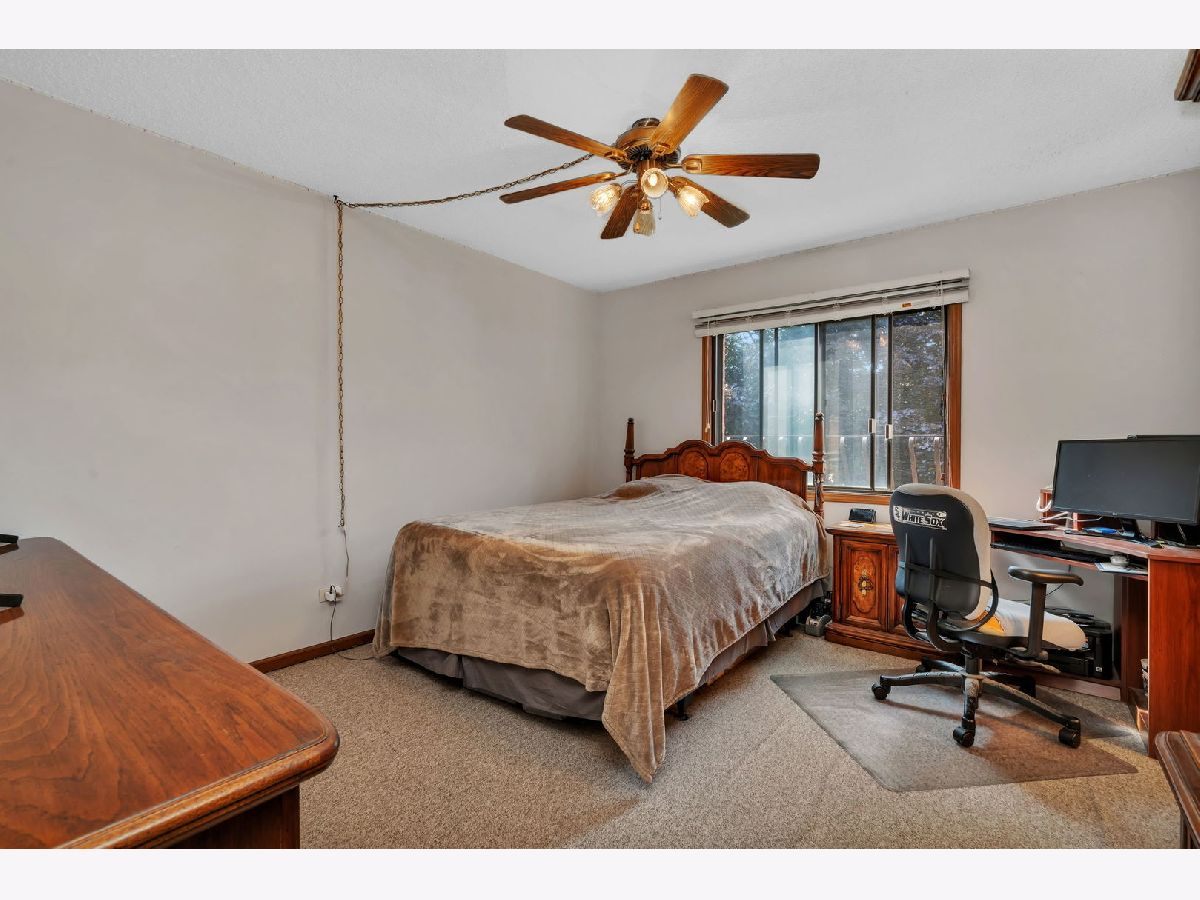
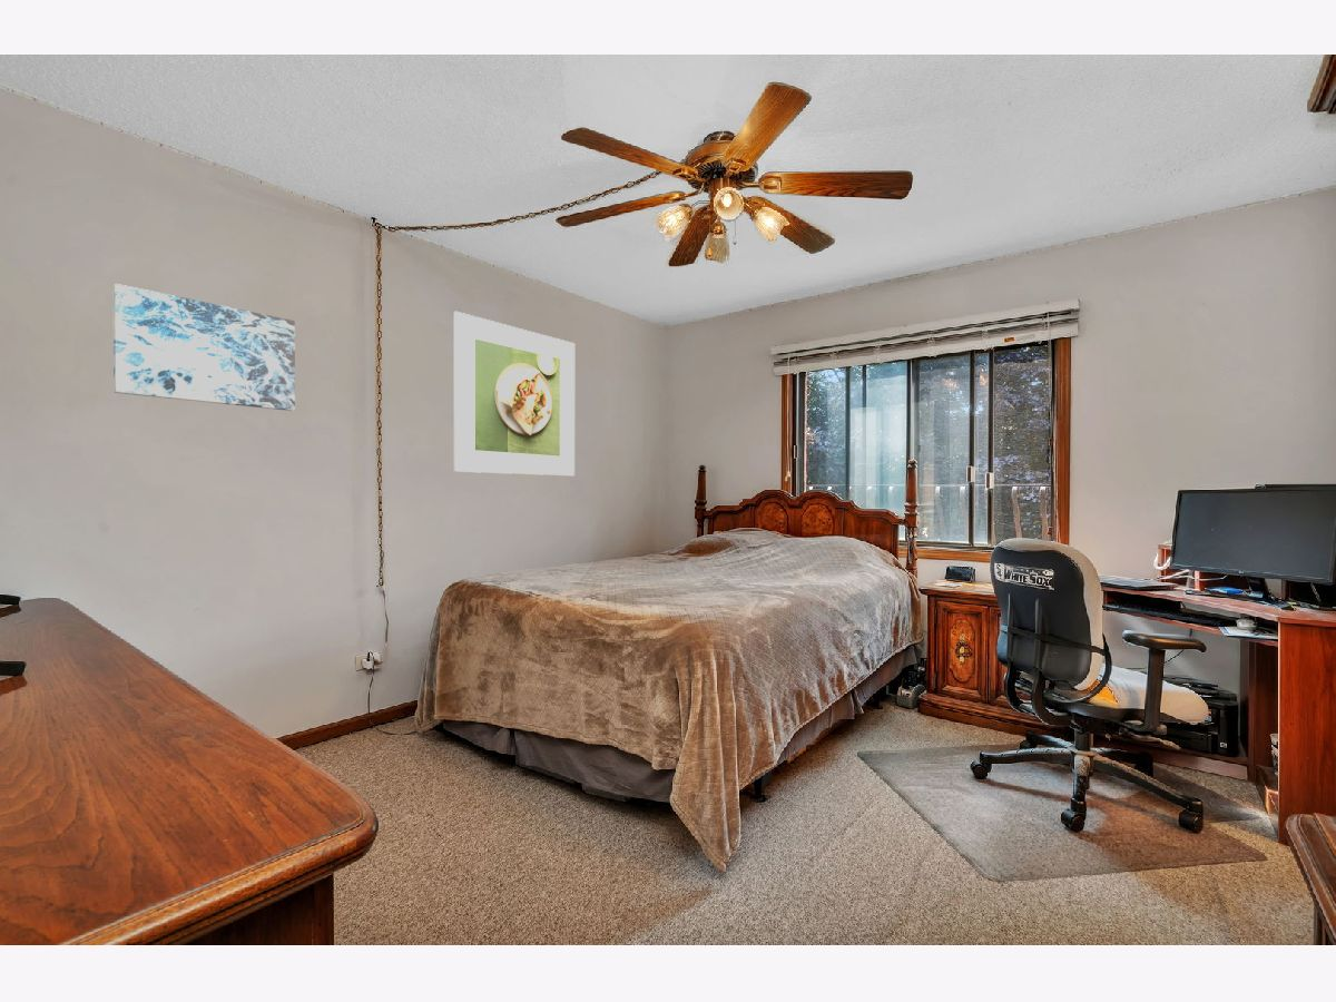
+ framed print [452,311,576,477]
+ wall art [112,283,296,412]
